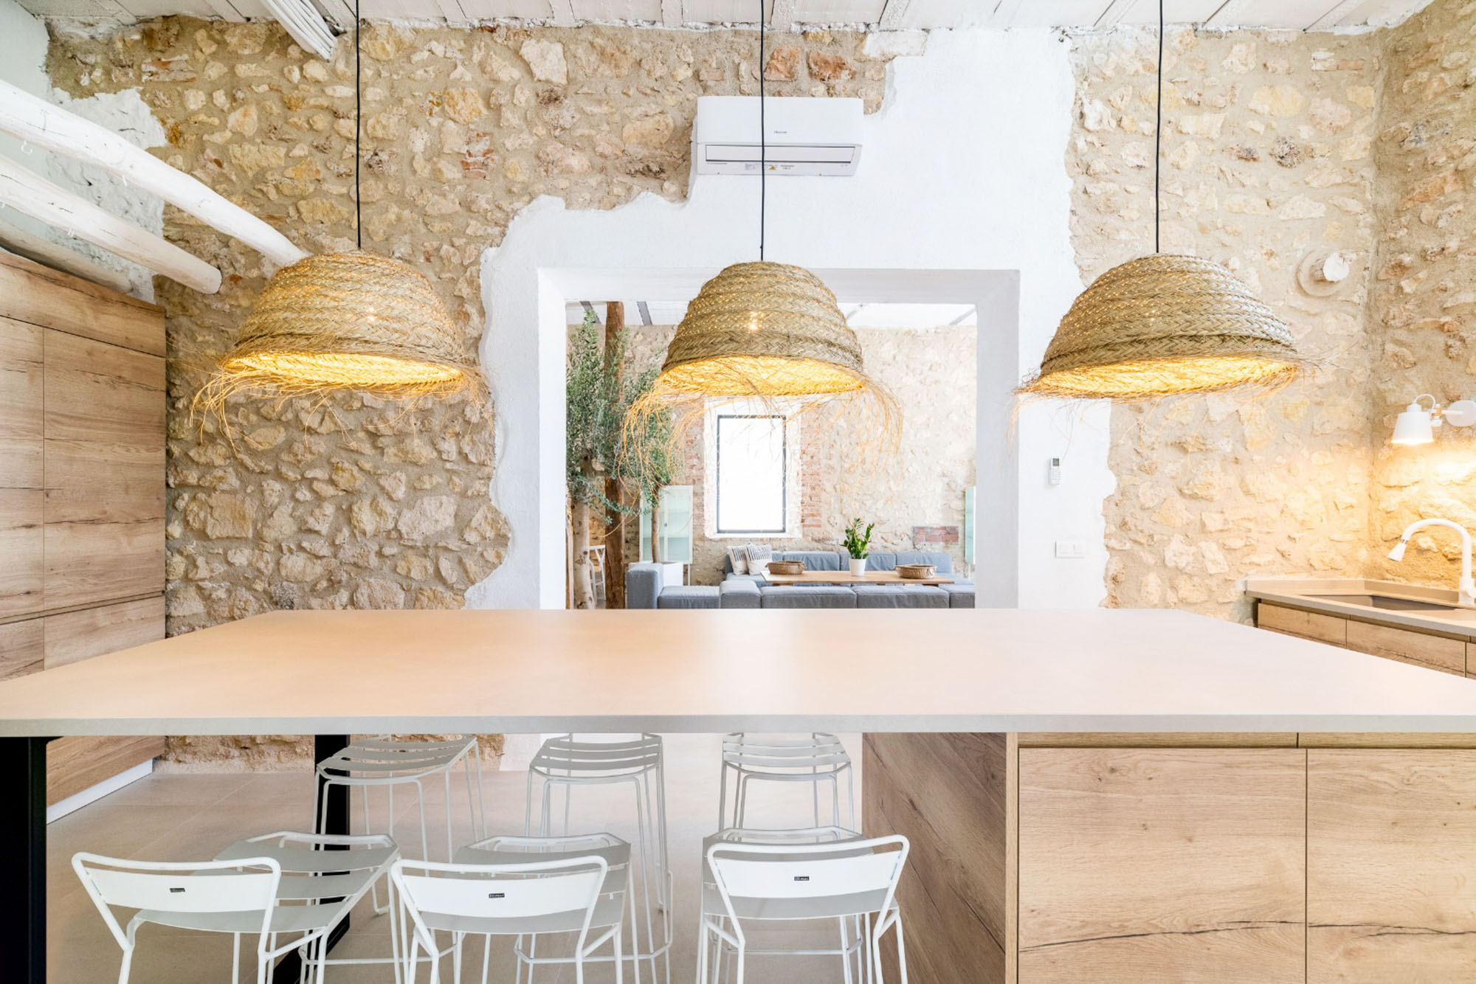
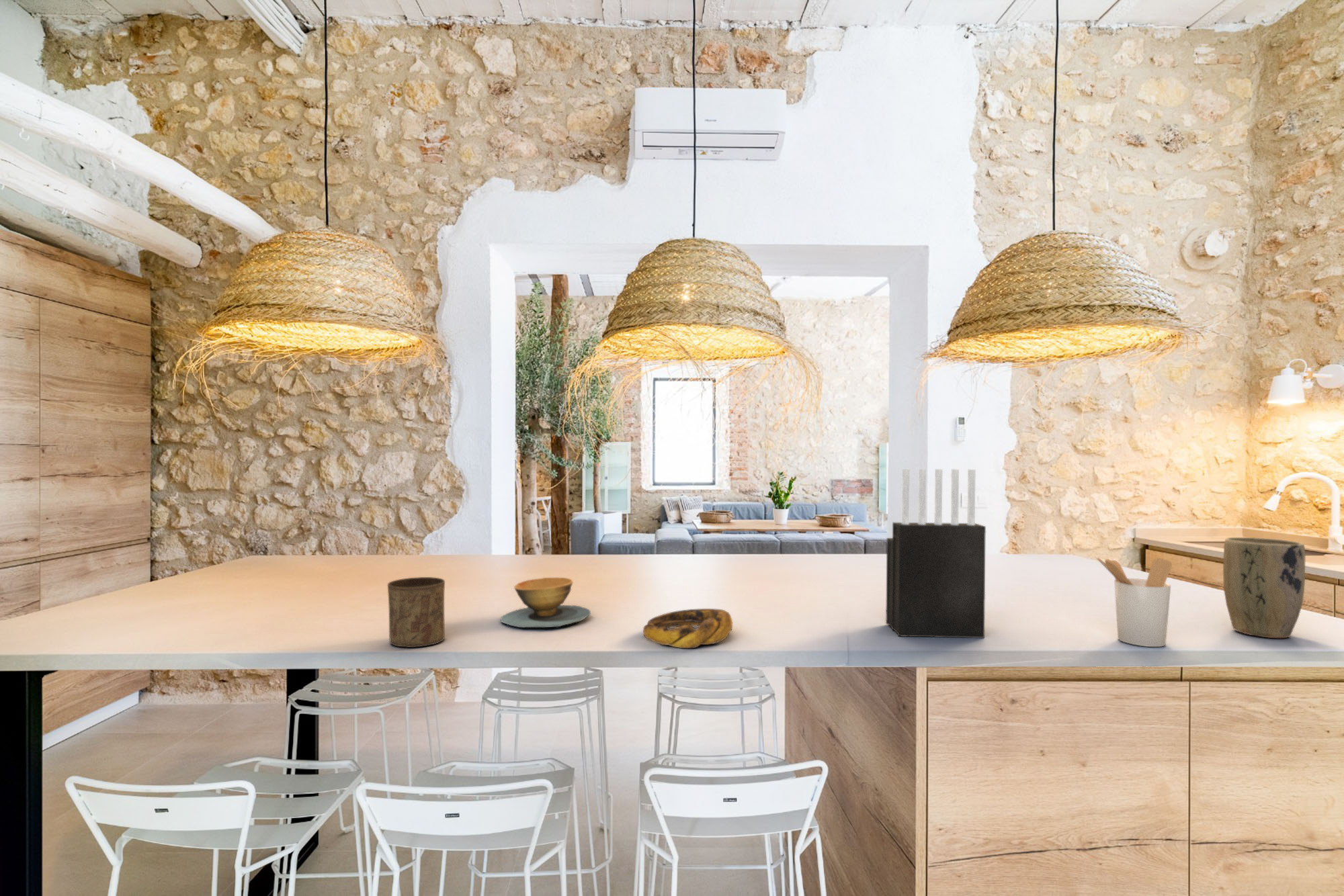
+ knife block [885,468,986,639]
+ plant pot [1222,537,1306,639]
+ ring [642,608,733,649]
+ utensil holder [1093,555,1173,647]
+ cup [387,576,446,648]
+ wooden bowl [499,577,591,628]
